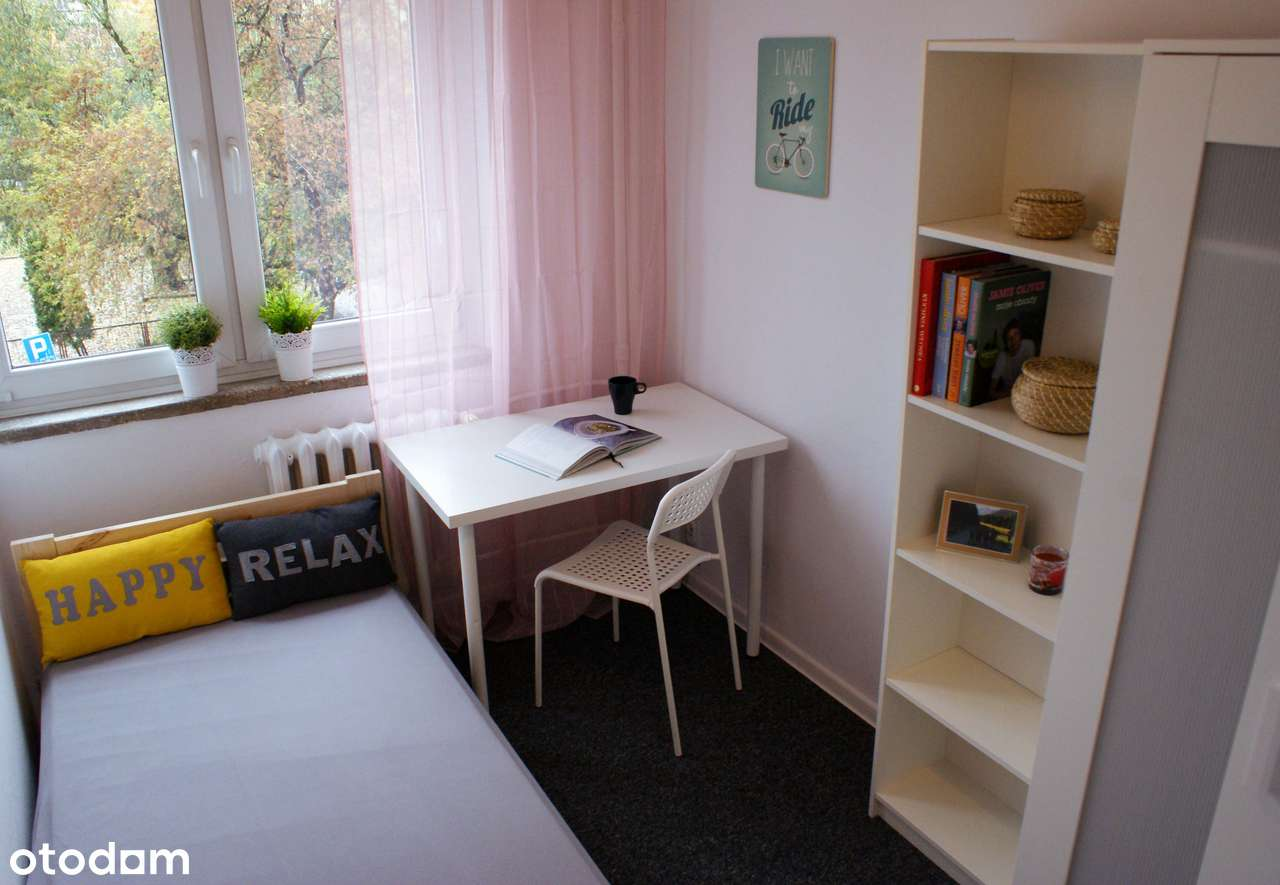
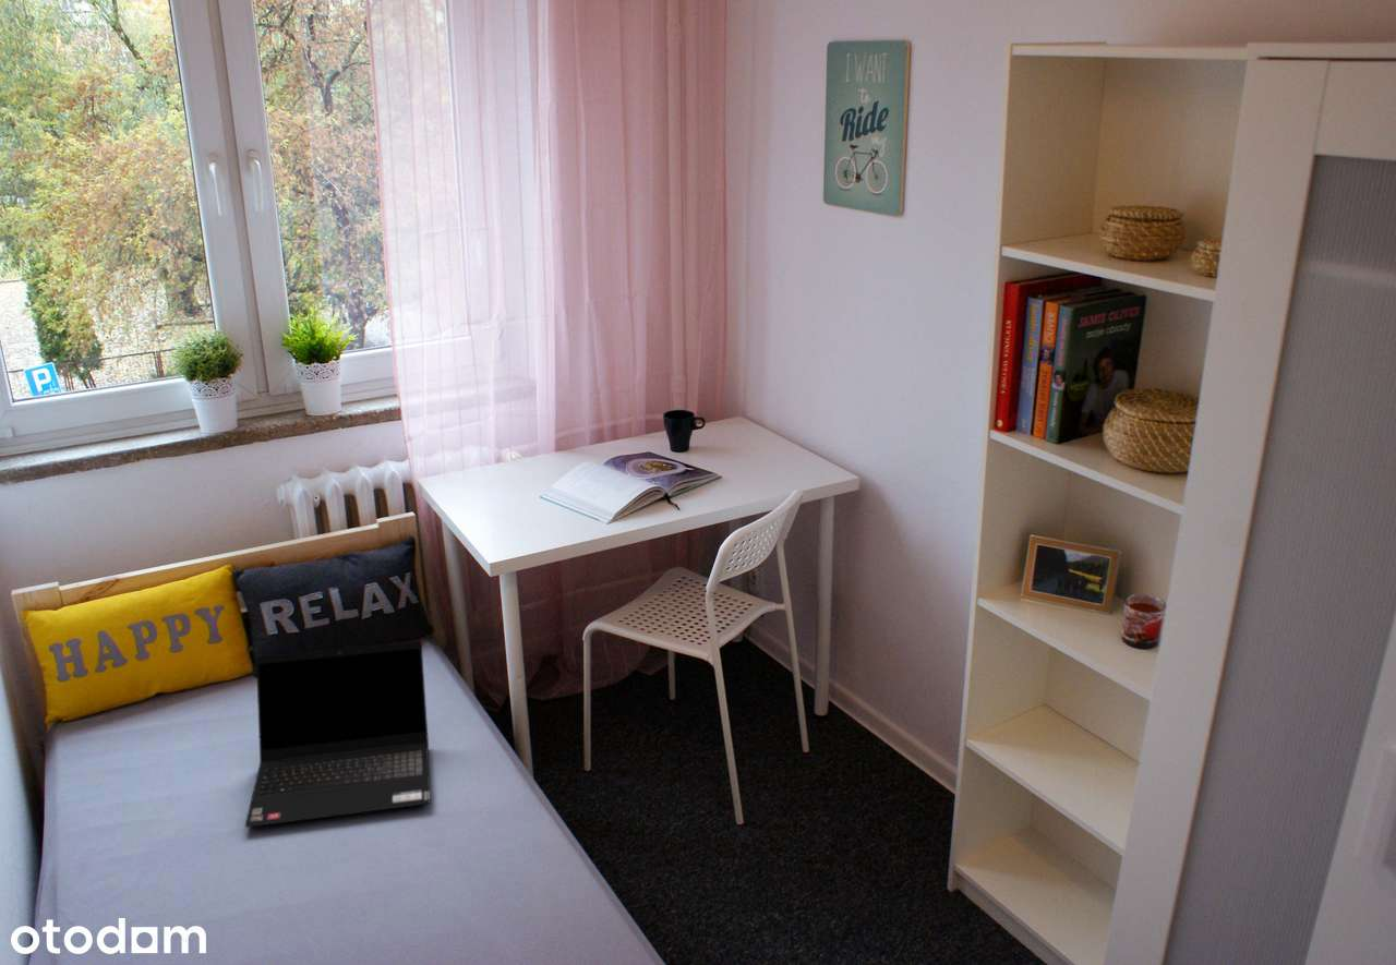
+ laptop computer [244,639,431,829]
